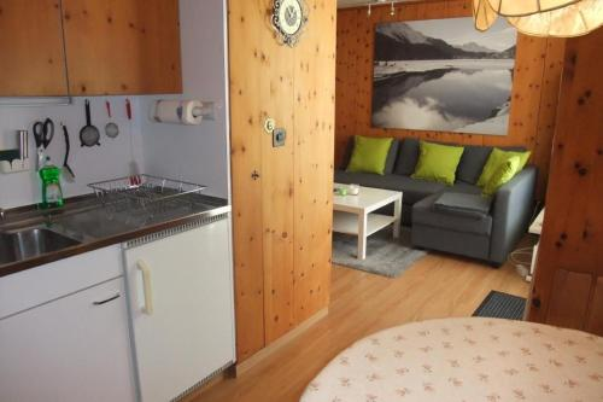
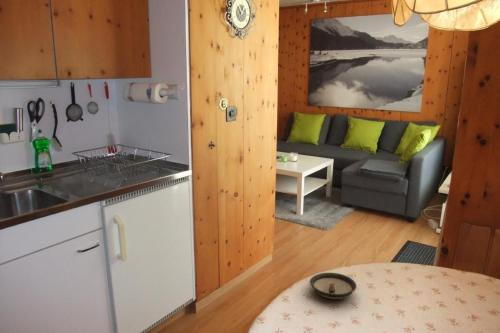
+ saucer [309,272,357,300]
